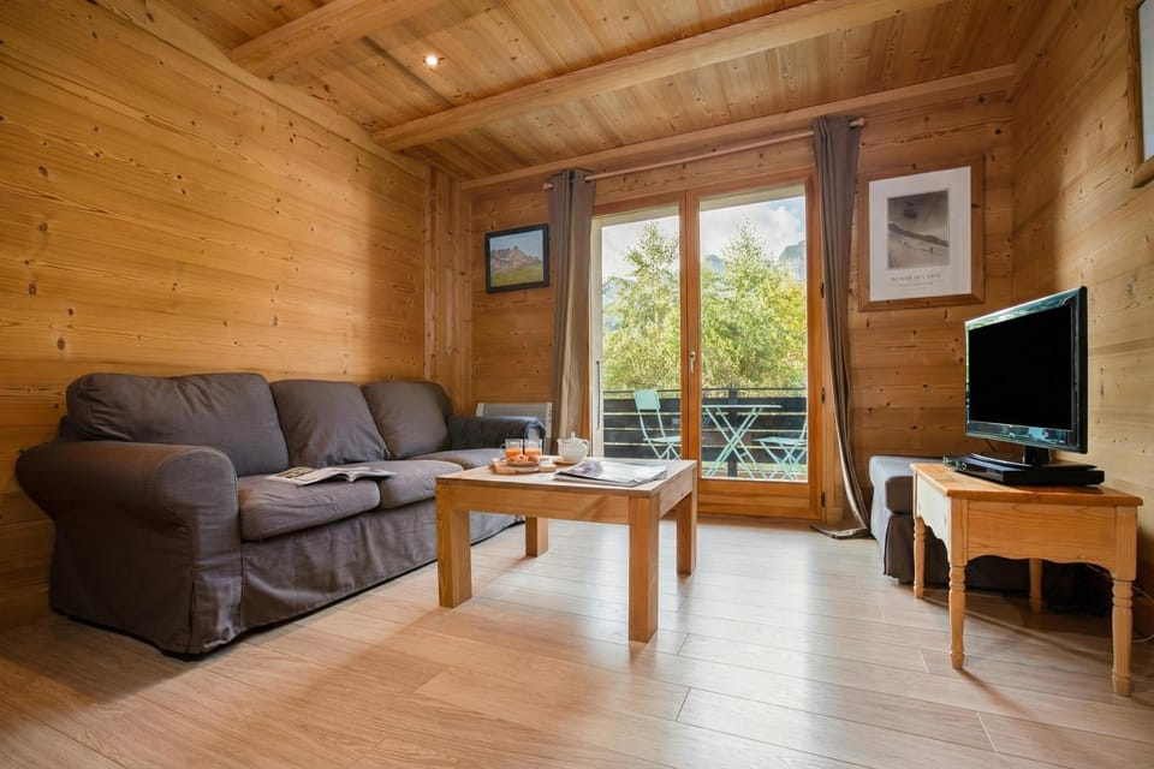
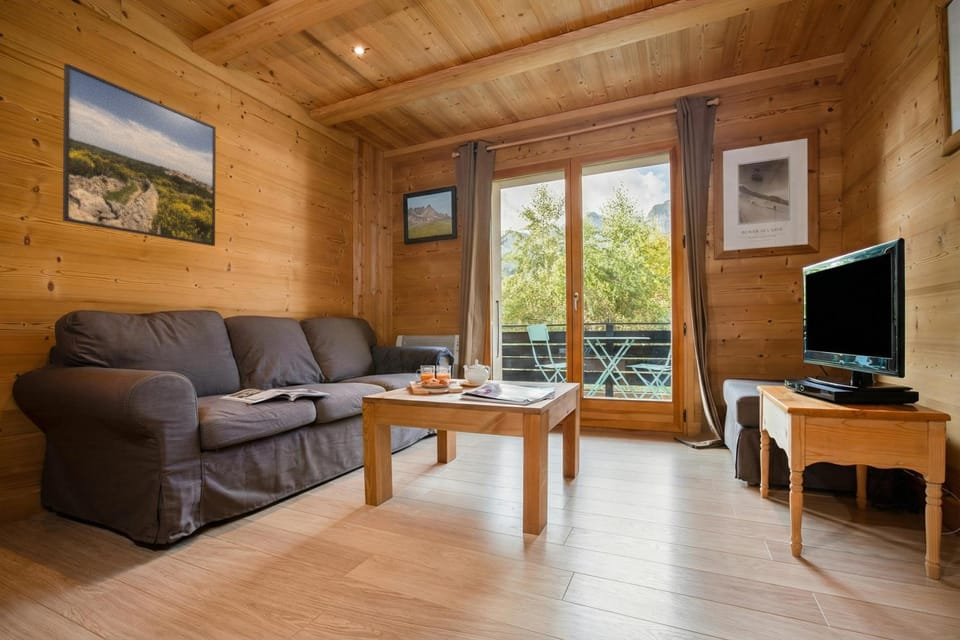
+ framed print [62,62,217,247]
